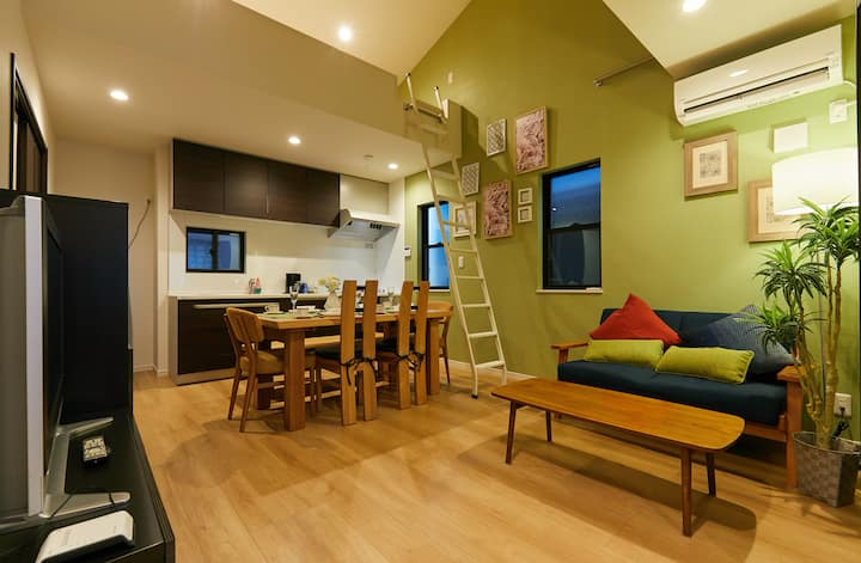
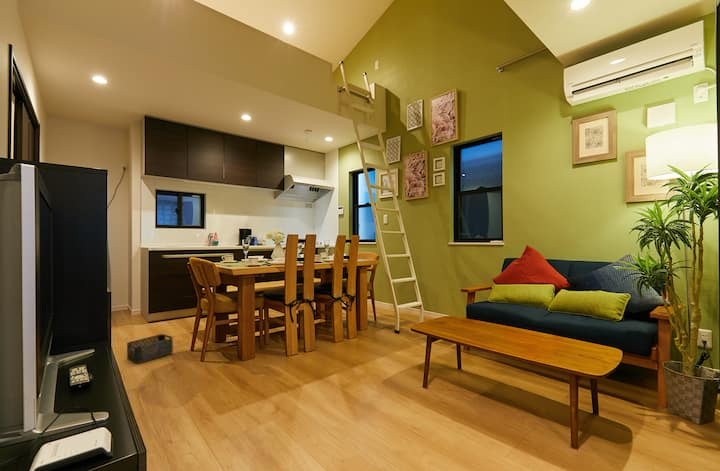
+ storage bin [126,333,174,364]
